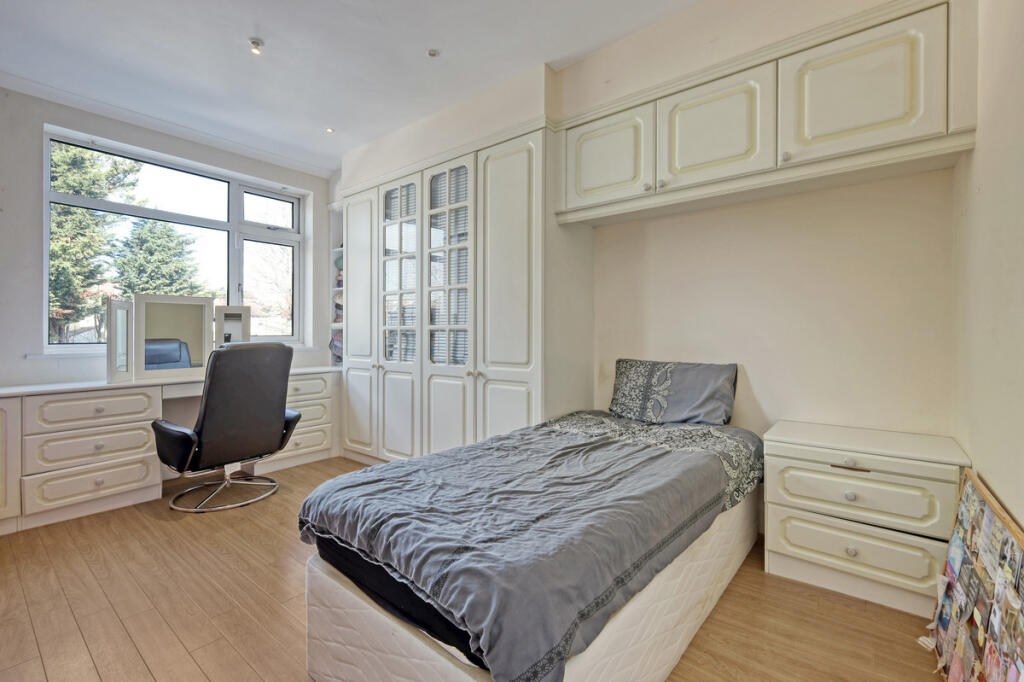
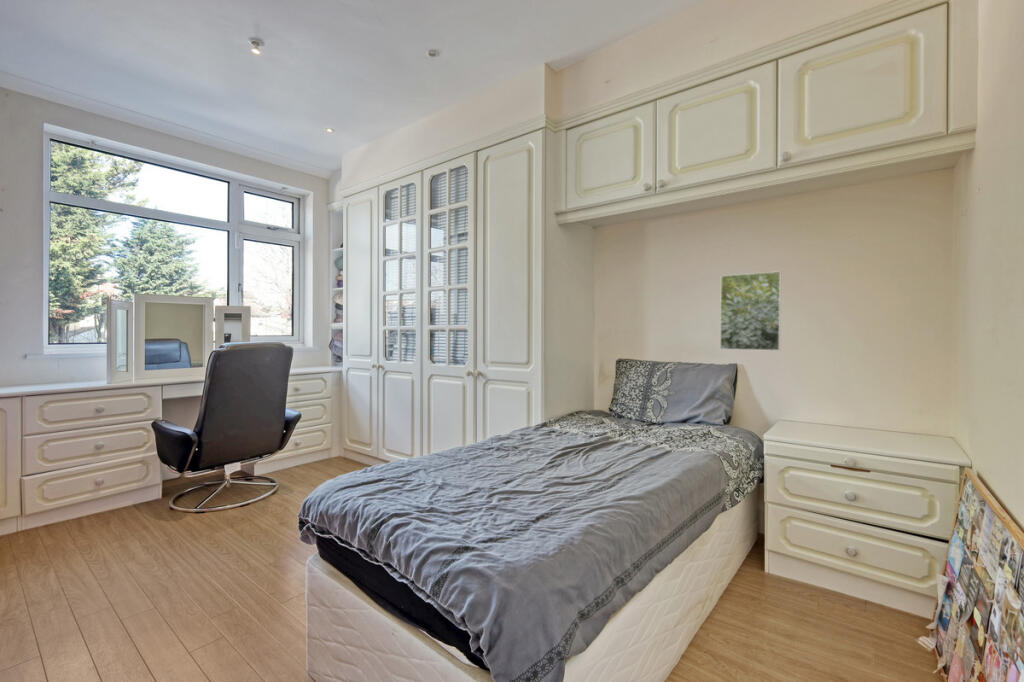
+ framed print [719,270,782,352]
